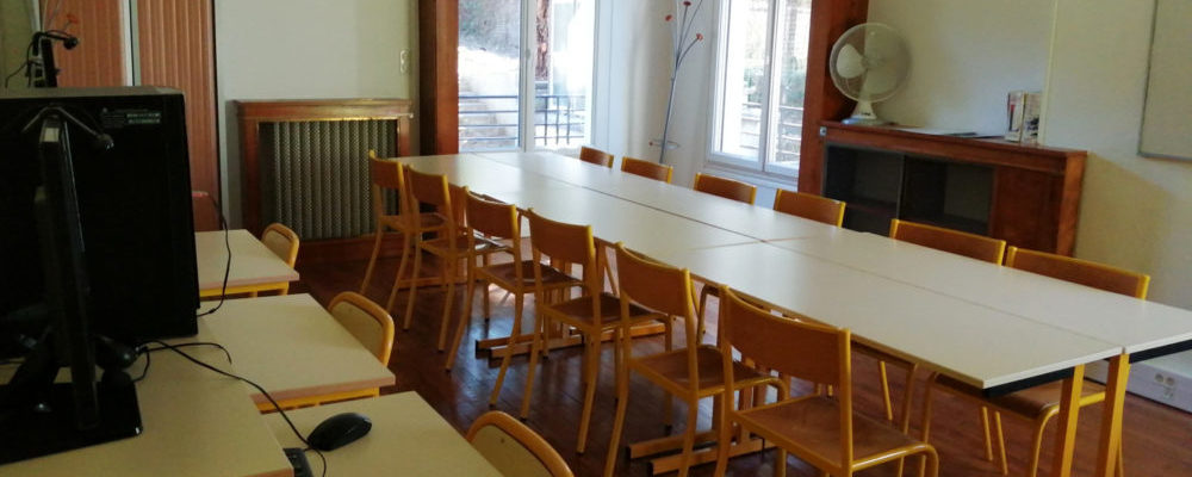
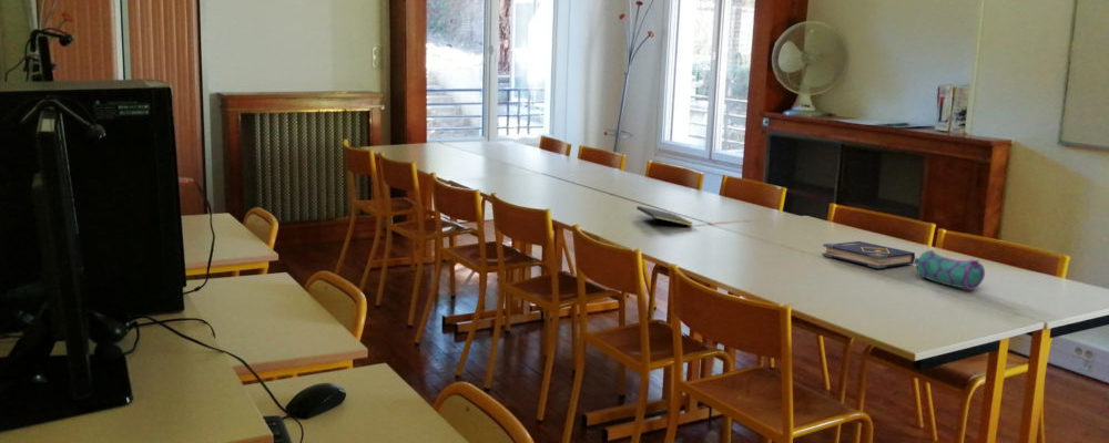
+ notepad [635,205,694,227]
+ pencil case [913,248,986,291]
+ book [822,240,916,269]
